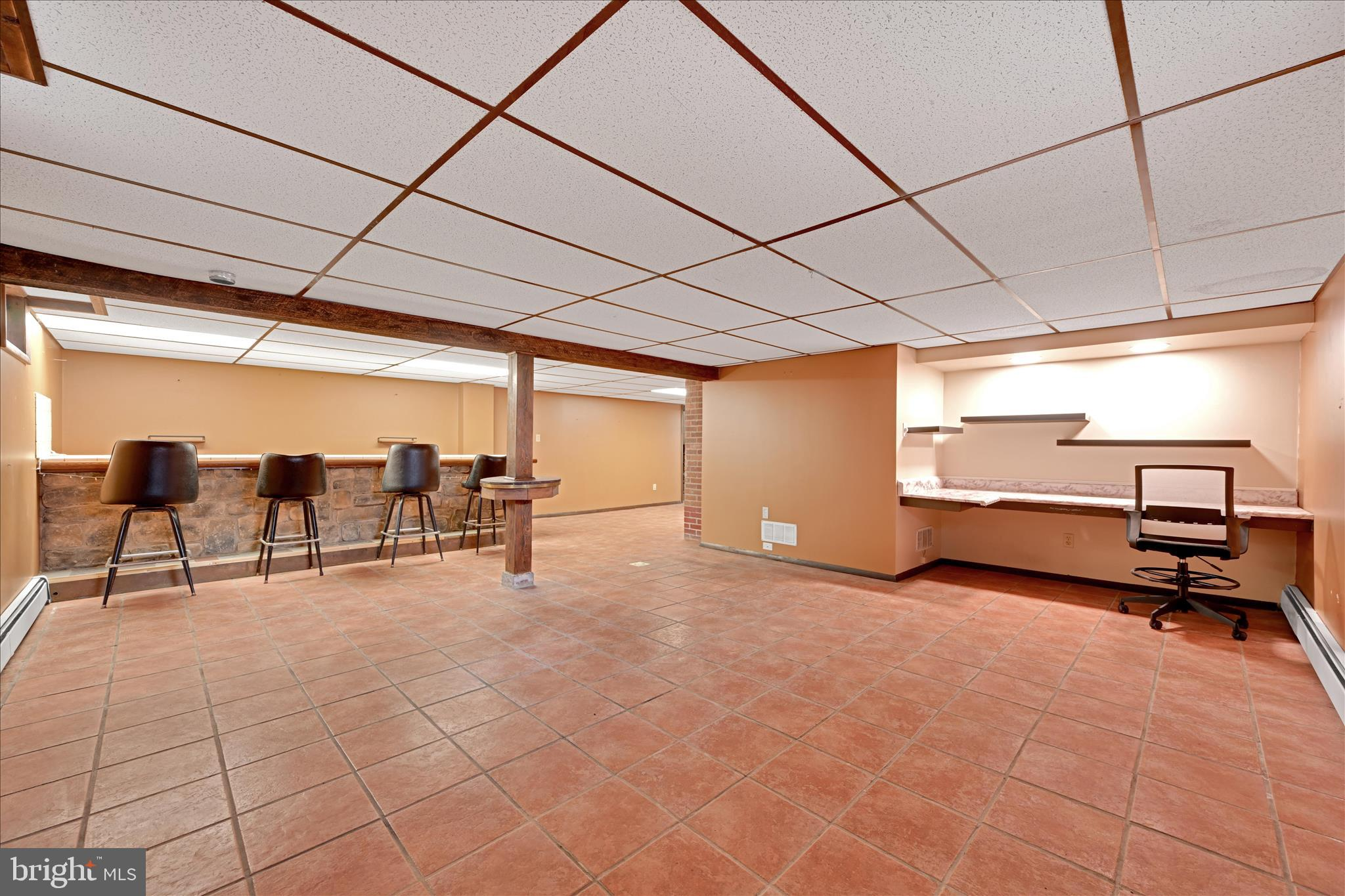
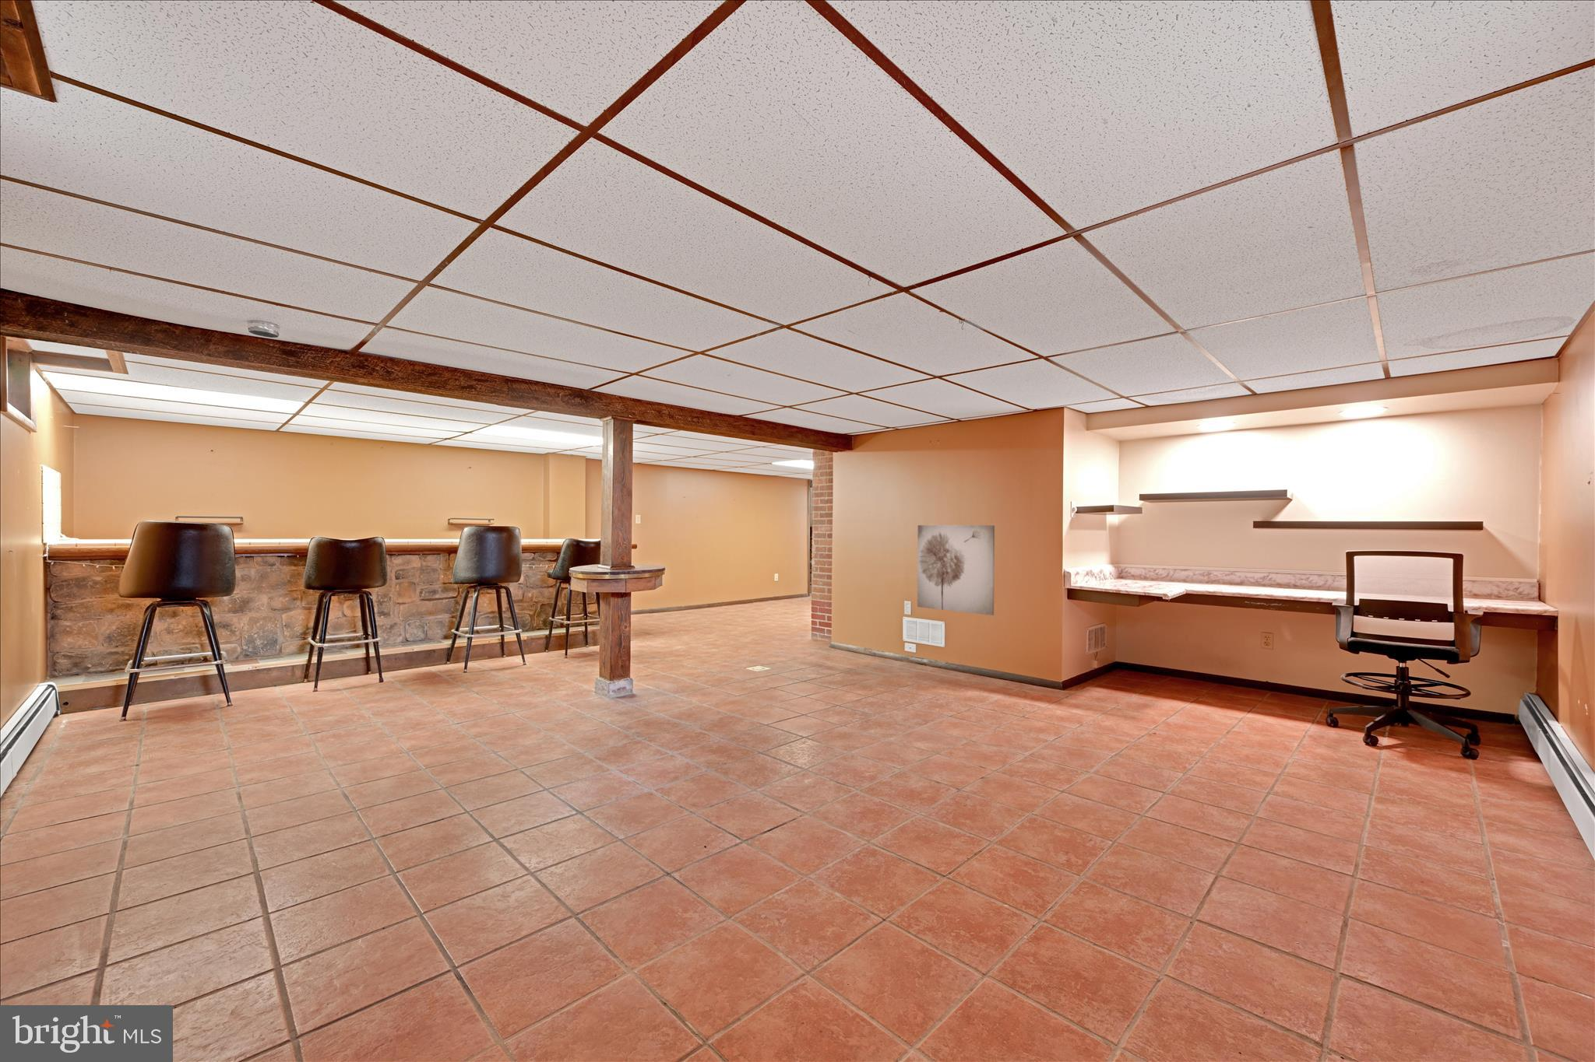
+ wall art [917,524,995,616]
